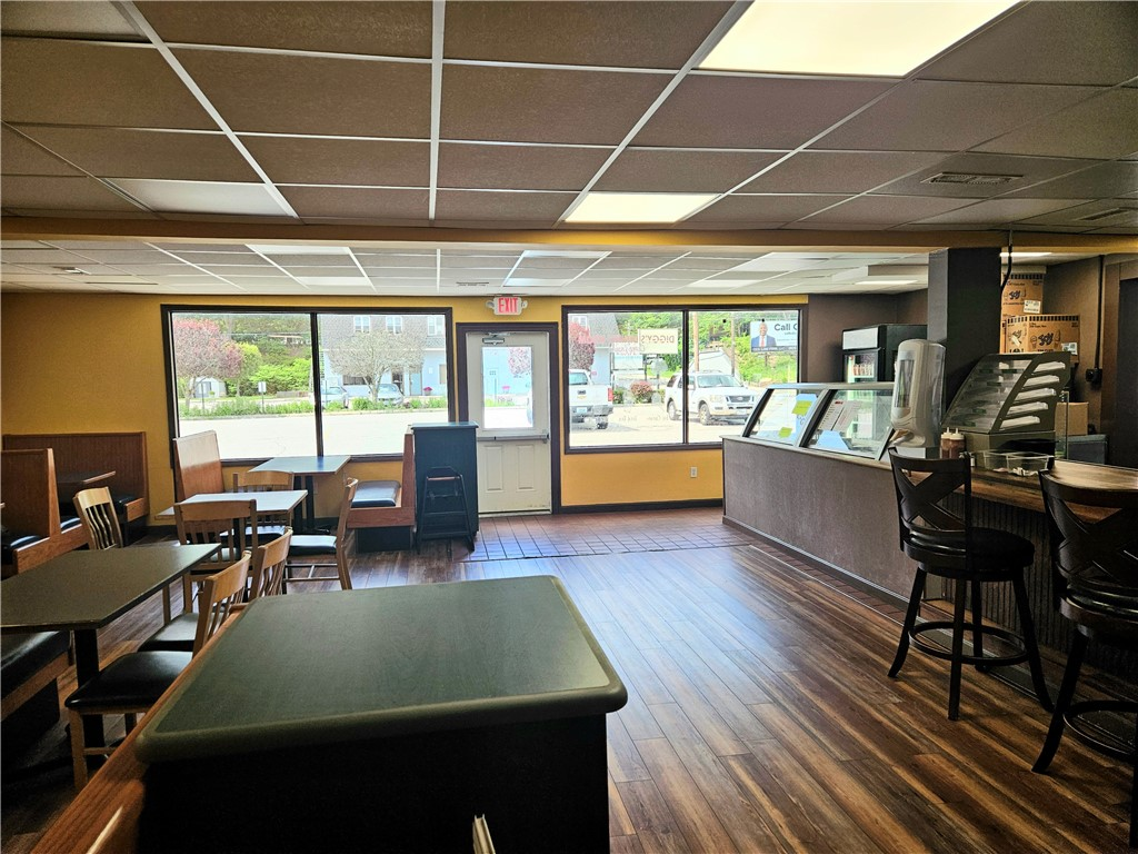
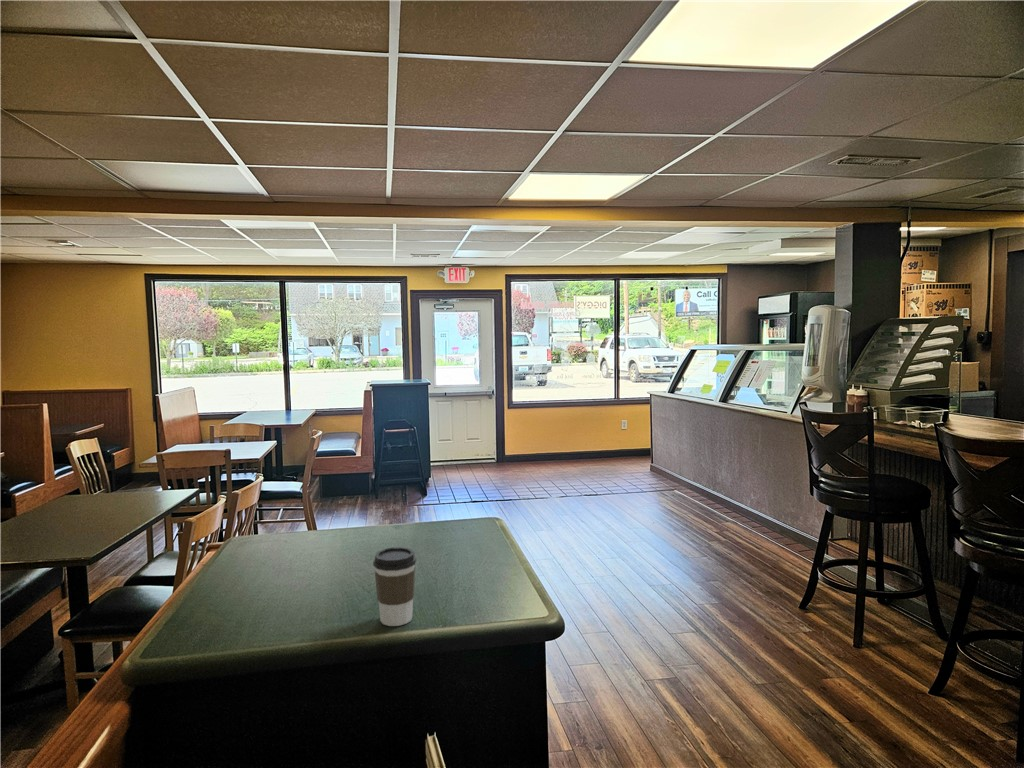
+ coffee cup [372,546,417,627]
